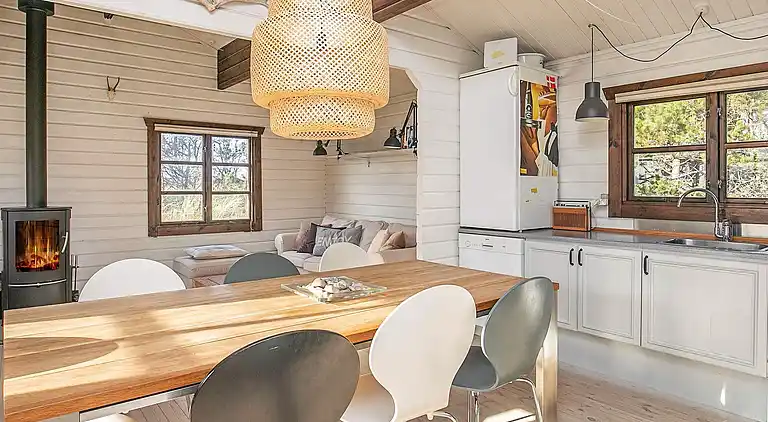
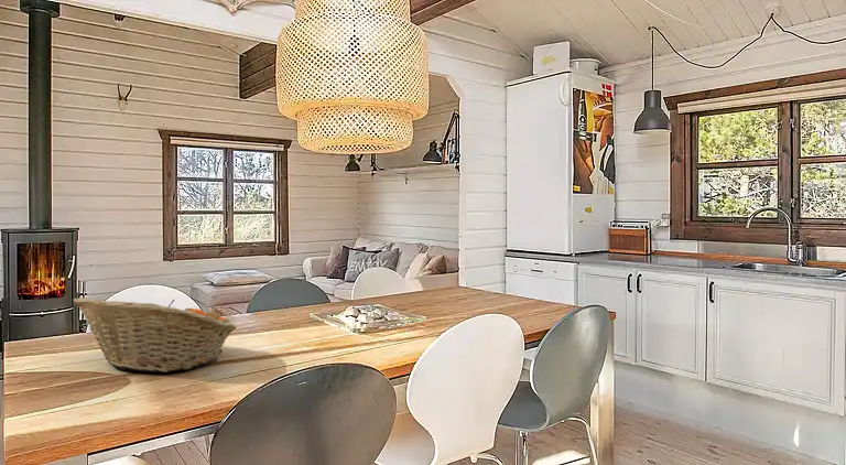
+ fruit basket [73,296,237,374]
